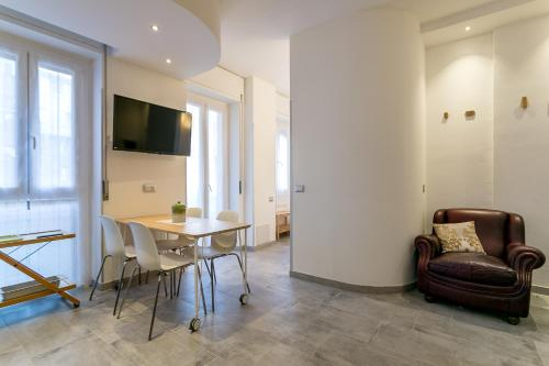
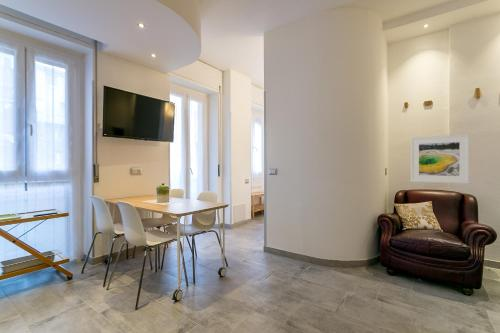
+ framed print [410,133,470,184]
